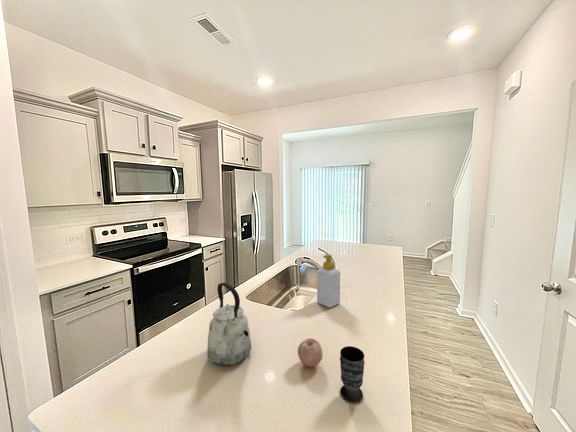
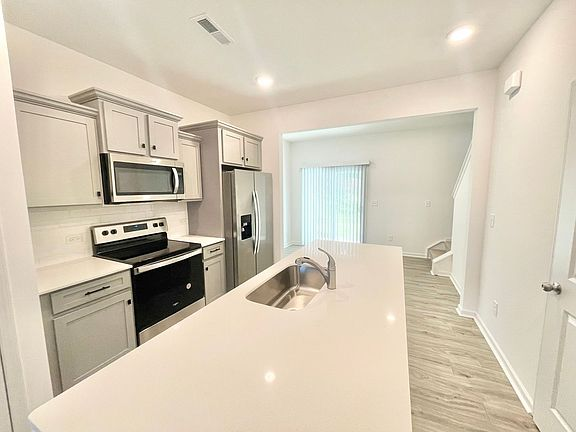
- soap bottle [316,253,341,309]
- cup [339,345,366,404]
- kettle [206,282,252,367]
- fruit [297,337,324,368]
